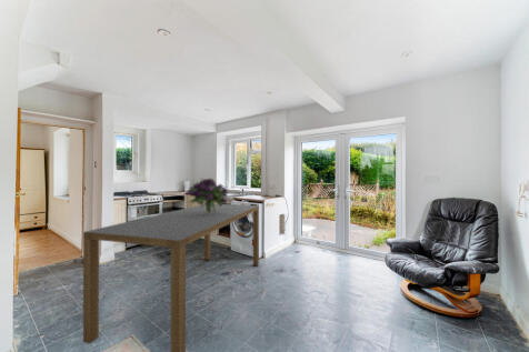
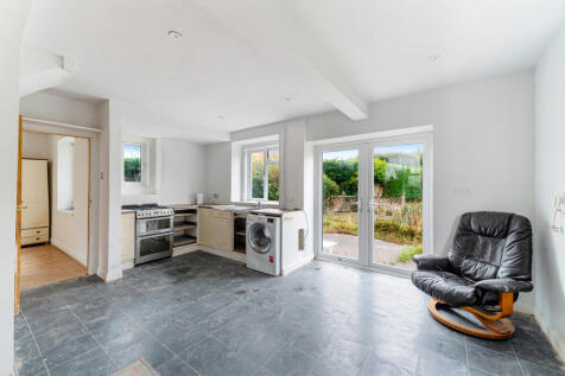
- bouquet [186,178,229,213]
- dining table [82,203,260,352]
